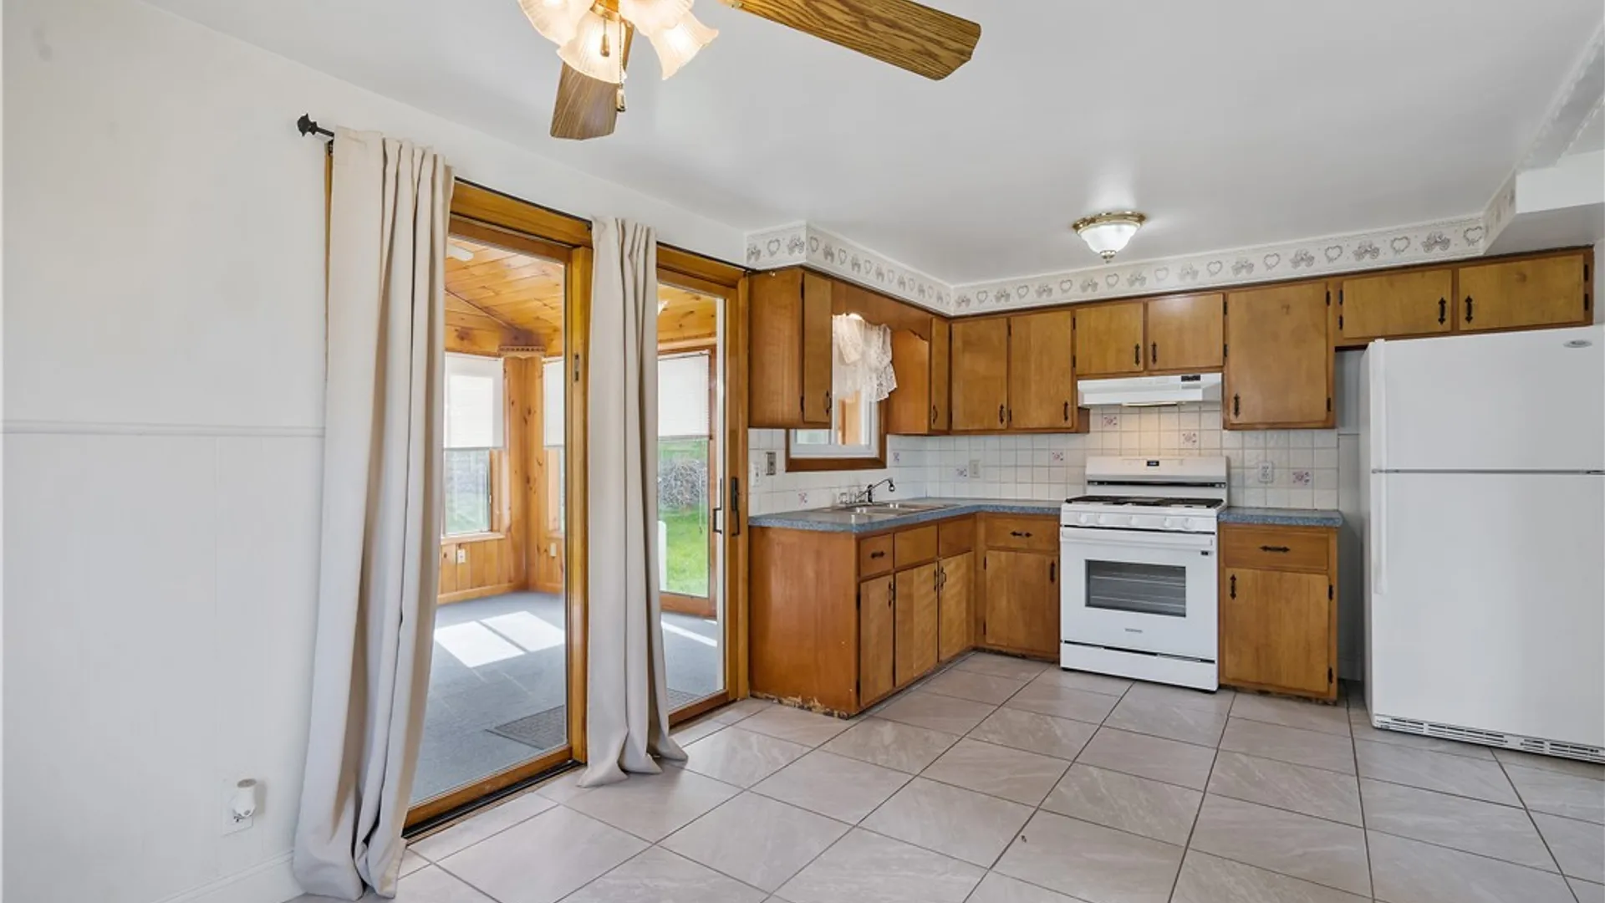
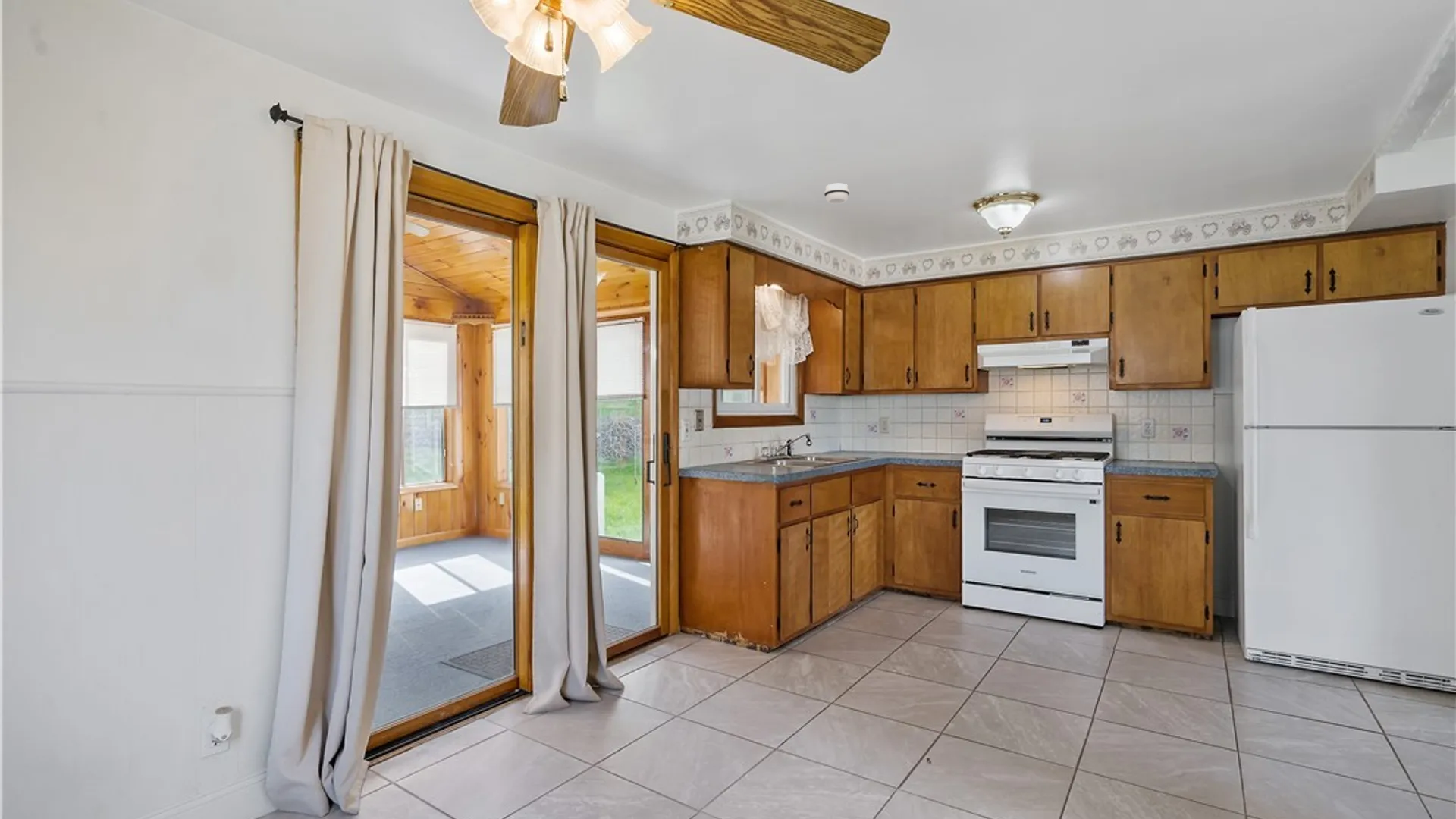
+ smoke detector [824,183,850,205]
